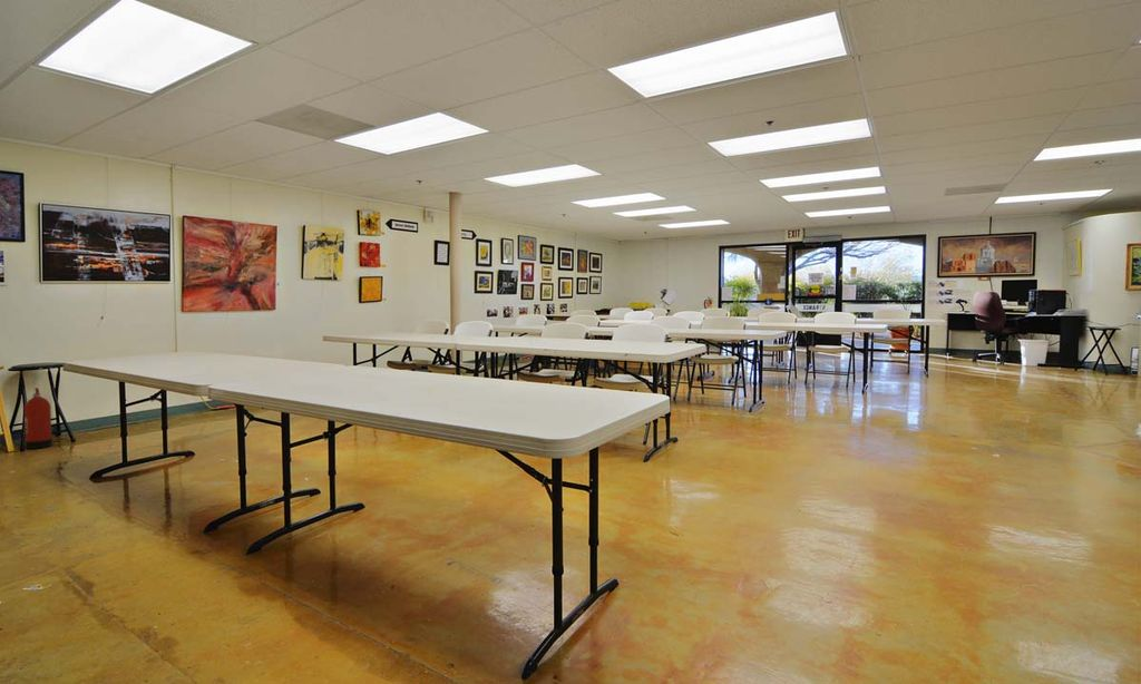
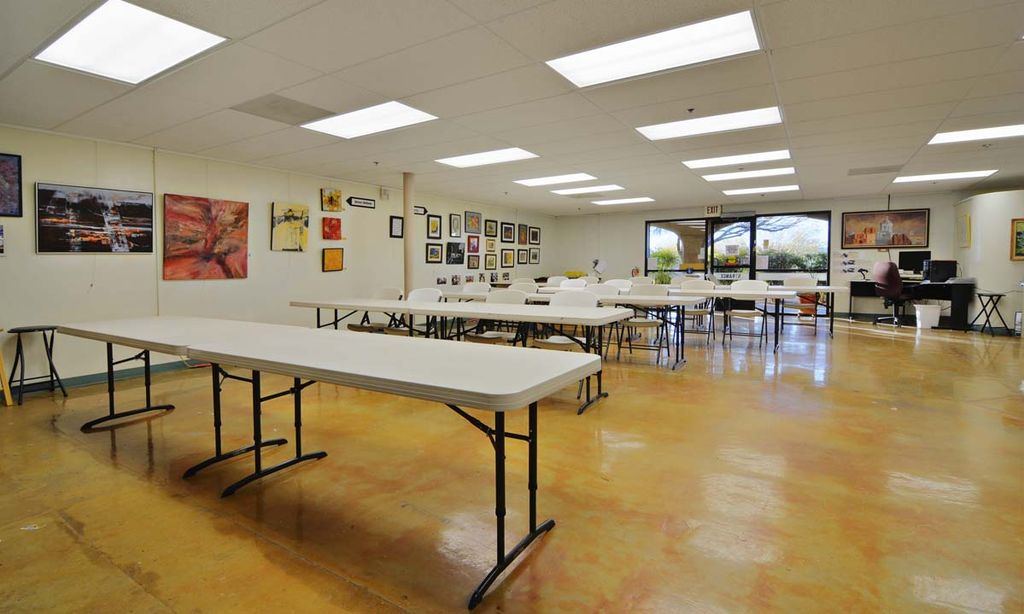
- fire extinguisher [23,387,53,450]
